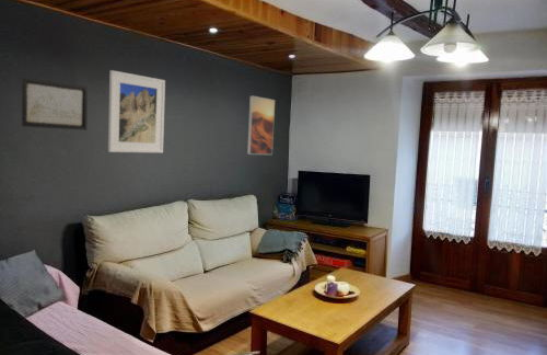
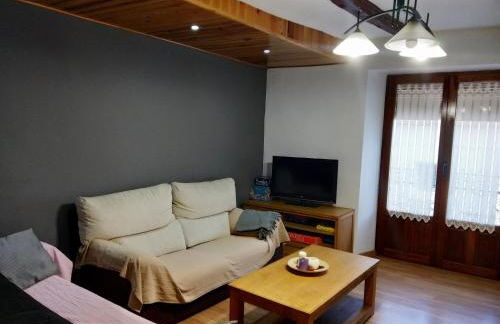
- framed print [107,69,166,154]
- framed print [246,95,276,156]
- wall art [21,77,89,131]
